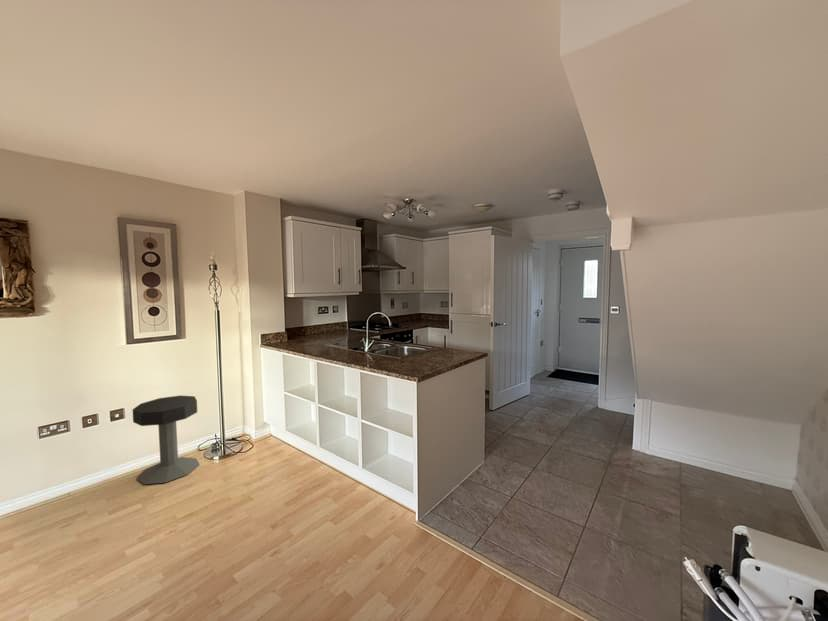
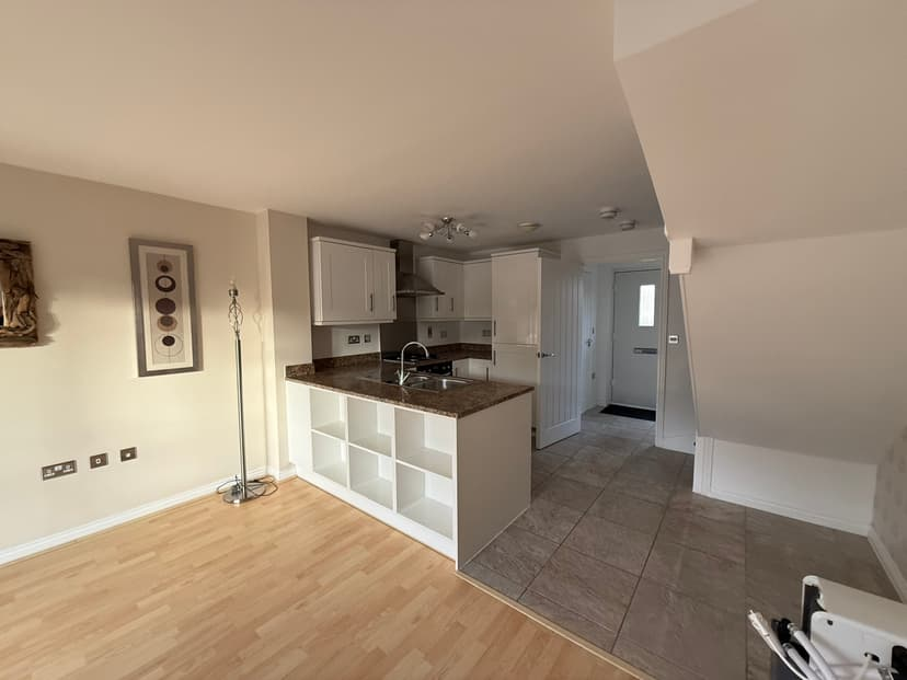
- side table [132,394,201,485]
